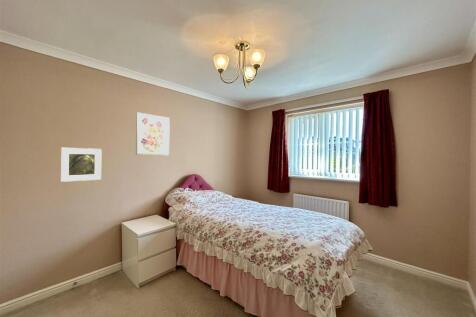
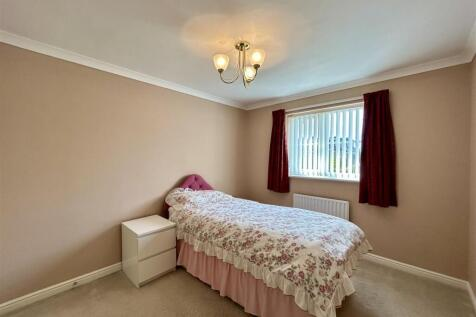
- wall art [135,111,171,156]
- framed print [60,147,103,183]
